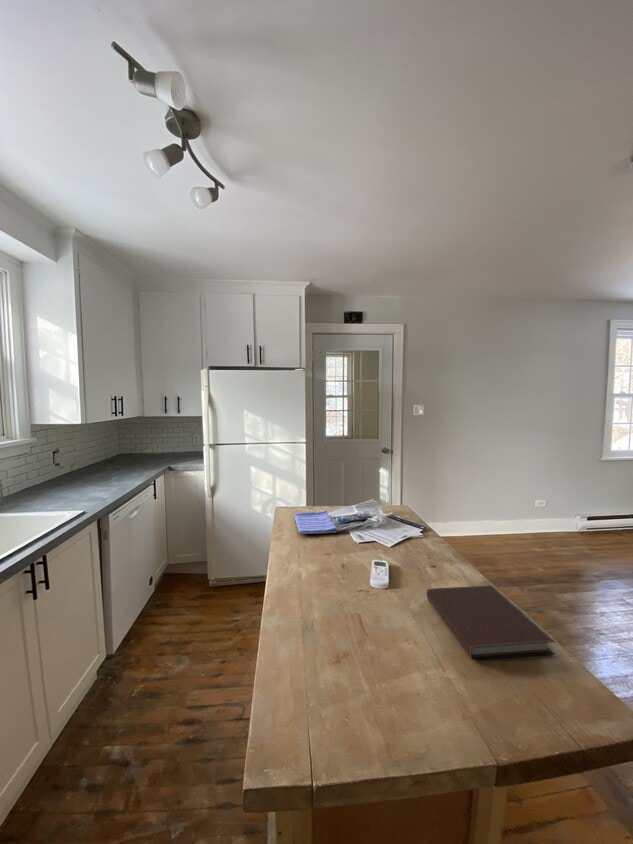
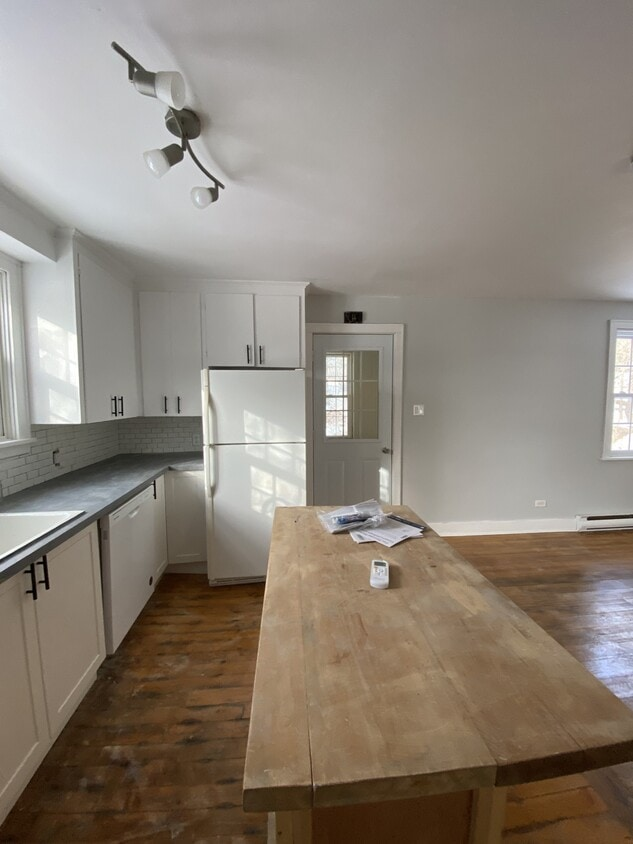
- notebook [426,584,556,661]
- dish towel [294,510,338,535]
